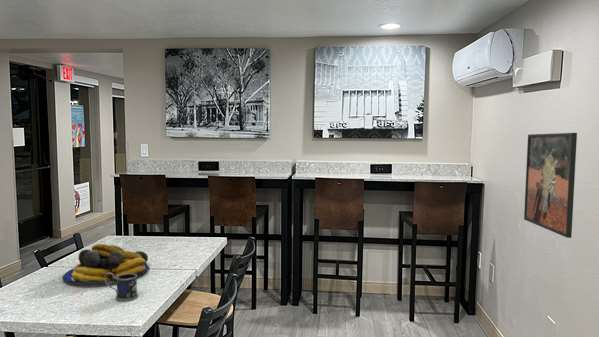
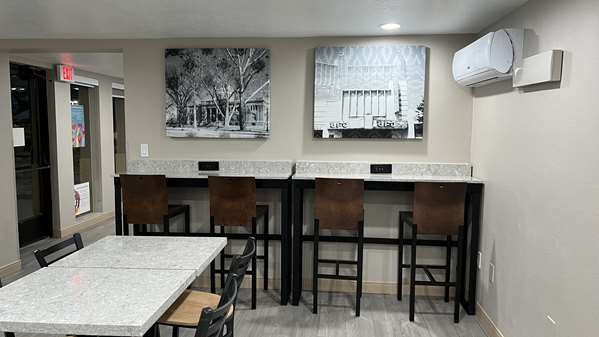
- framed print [523,132,578,239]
- fruit bowl [61,243,150,286]
- mug [104,273,139,302]
